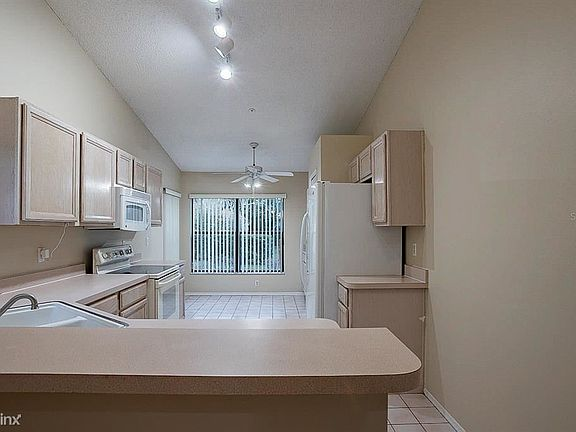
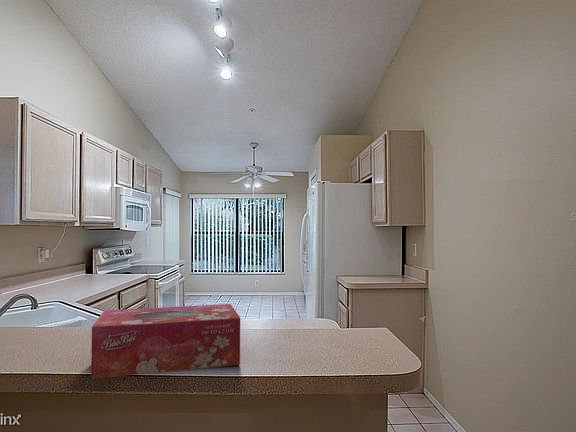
+ tissue box [90,303,241,380]
